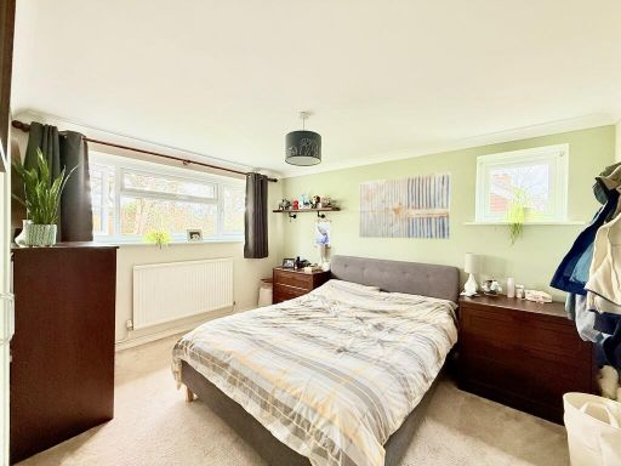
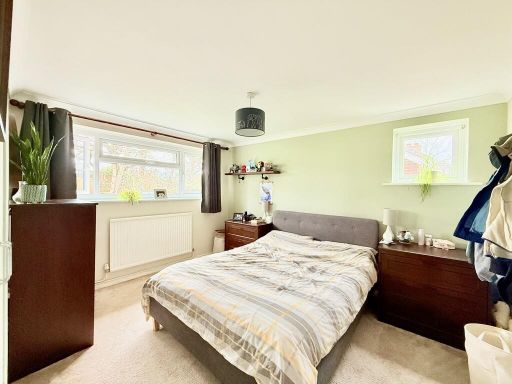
- wall art [358,170,451,240]
